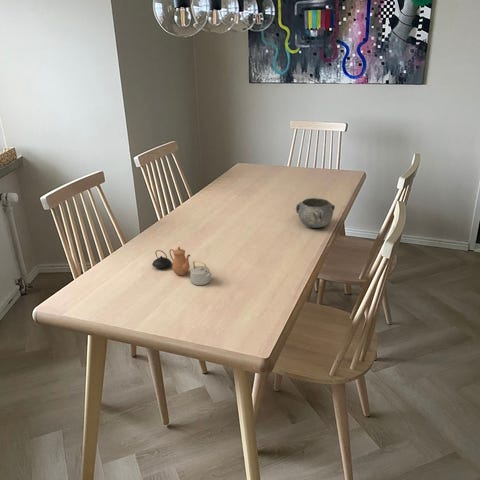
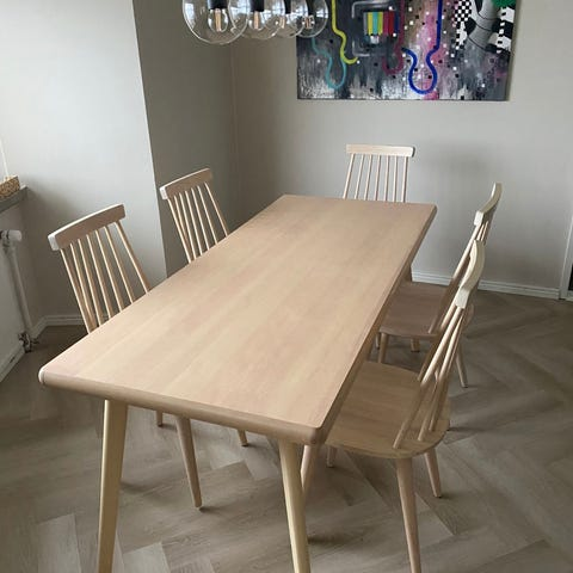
- teapot [151,246,213,286]
- decorative bowl [295,197,336,229]
